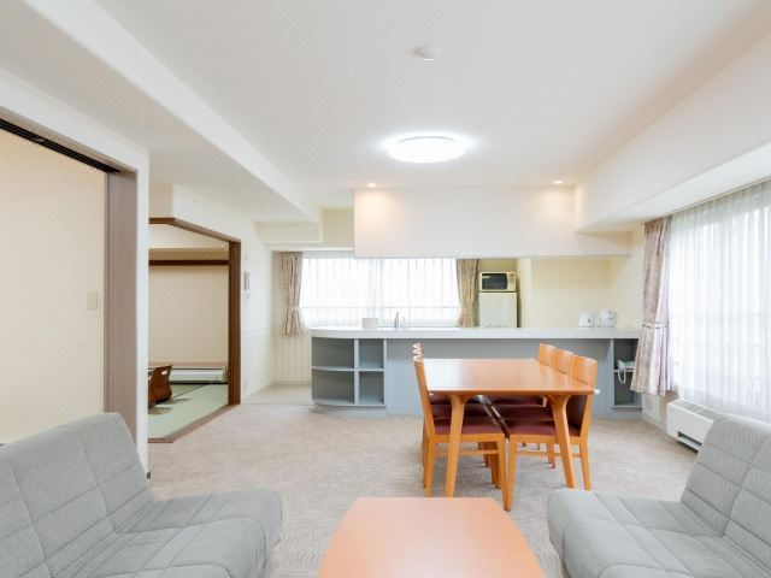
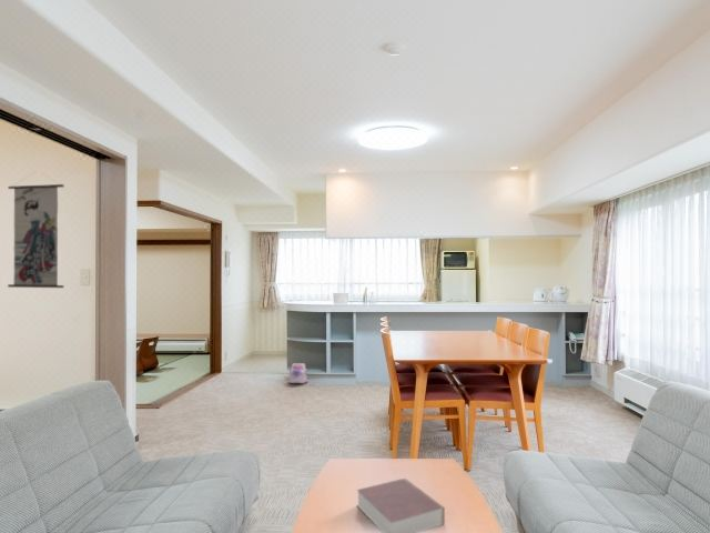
+ book [356,477,446,533]
+ wall scroll [7,171,65,289]
+ plush toy [288,362,308,384]
